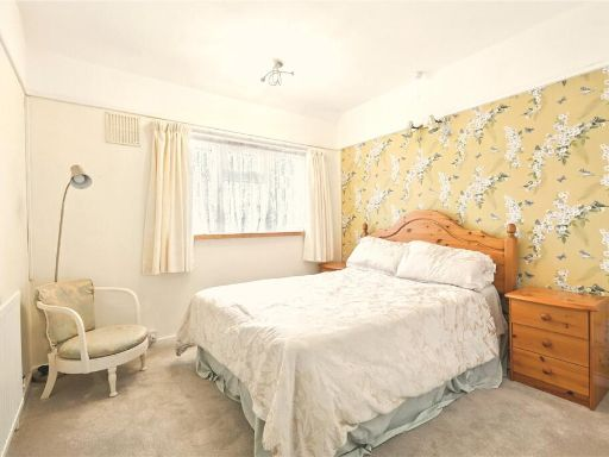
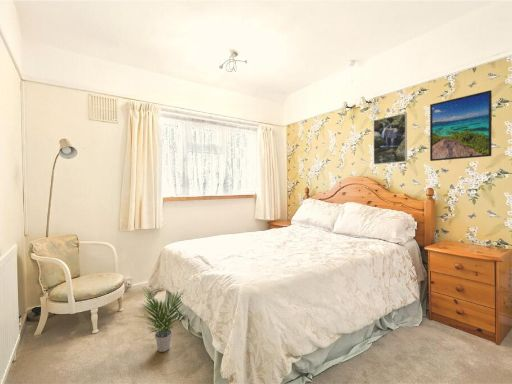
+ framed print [373,112,408,165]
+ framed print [429,89,493,162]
+ potted plant [132,286,190,353]
